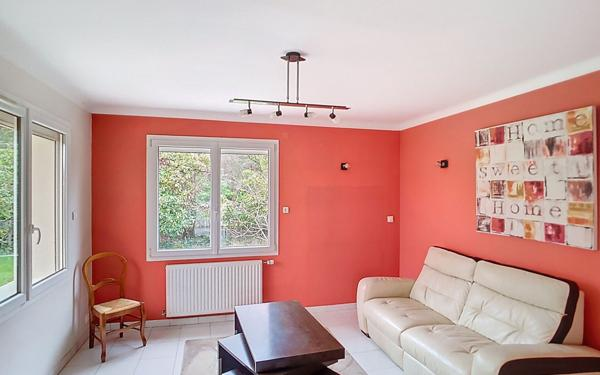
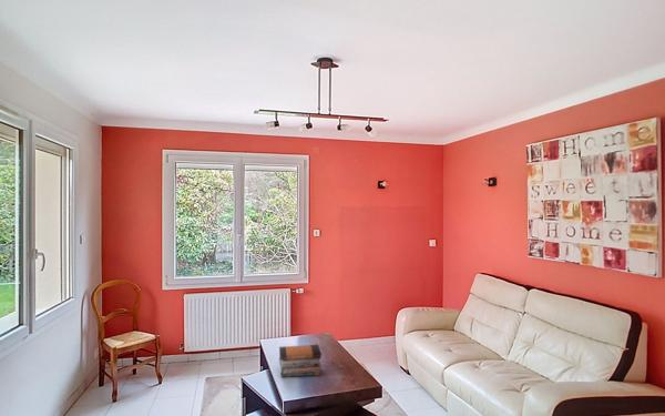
+ book stack [277,344,323,378]
